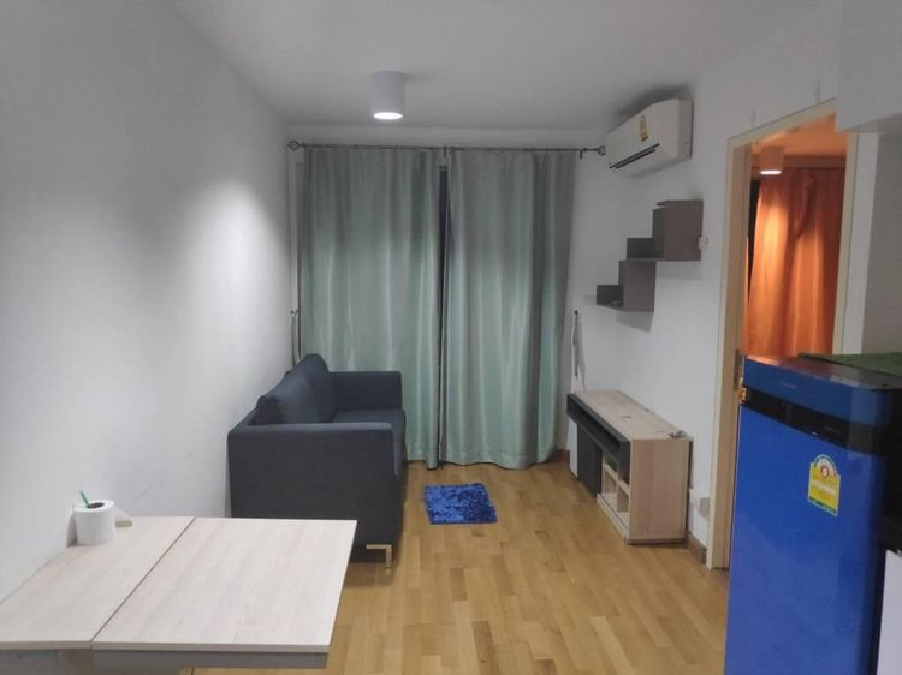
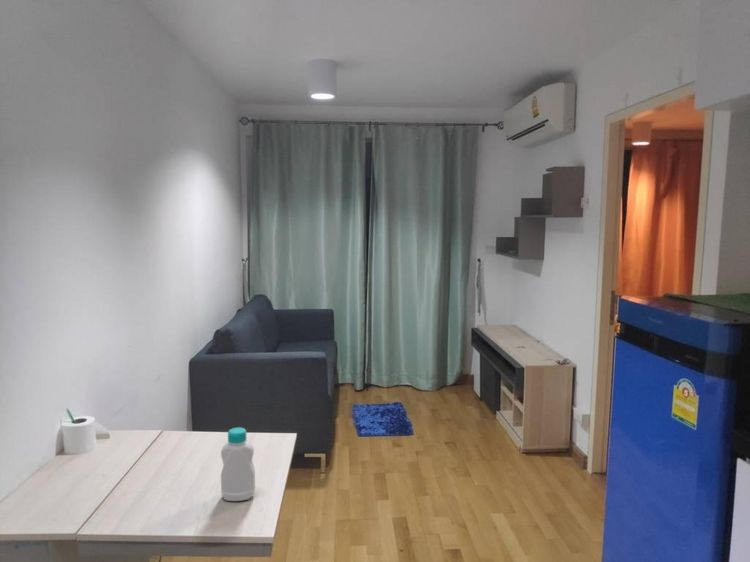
+ bottle [220,426,256,502]
